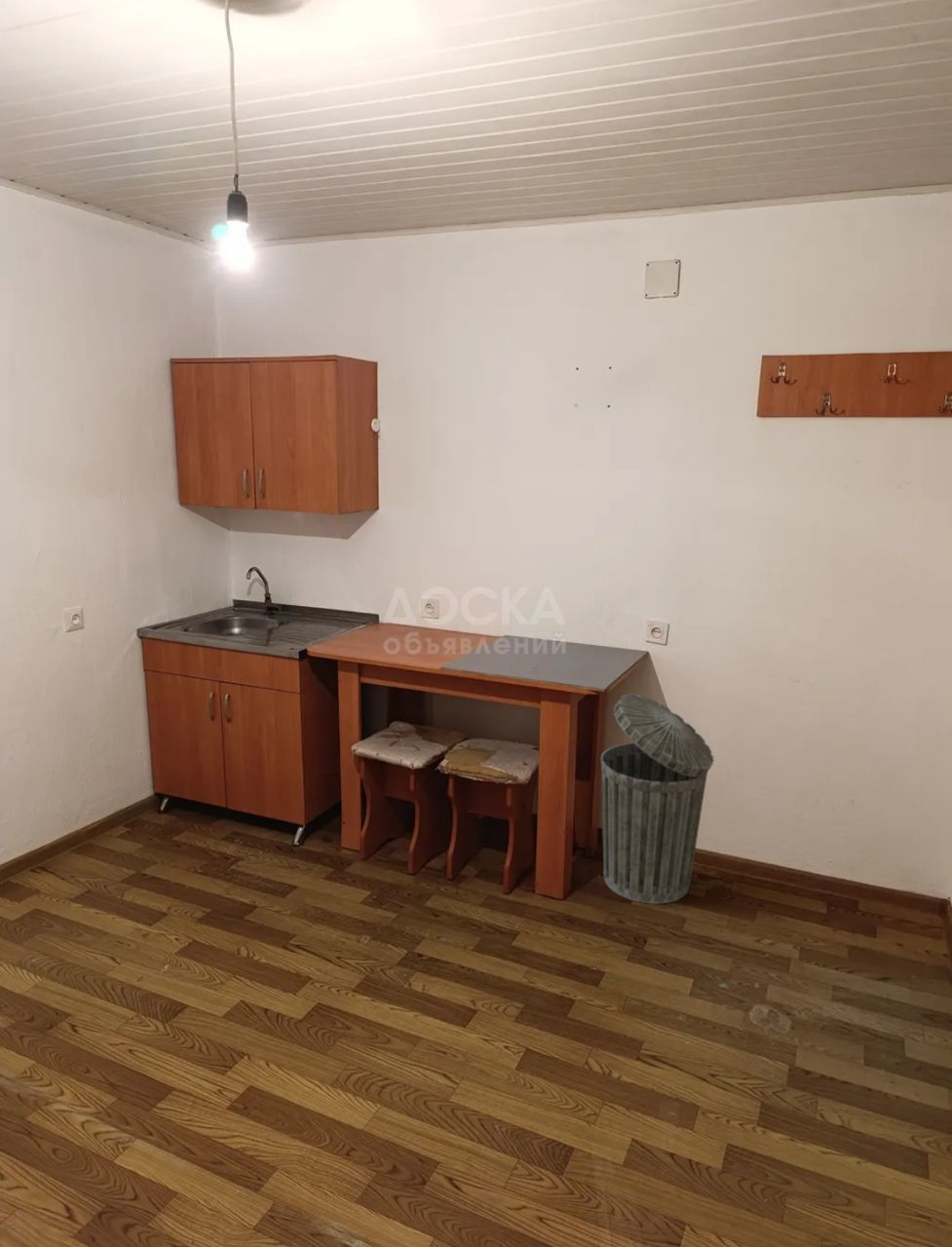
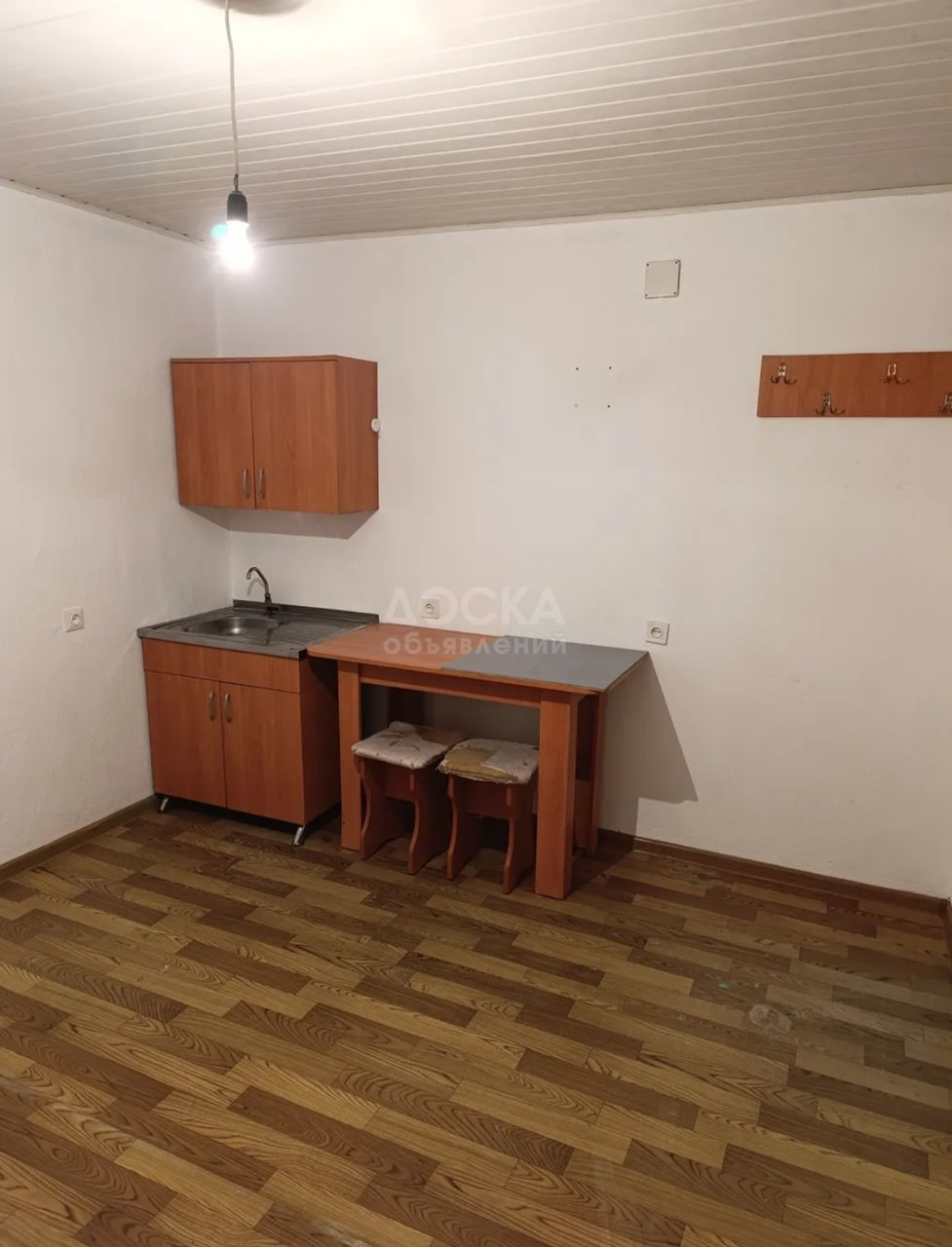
- trash can [600,693,715,905]
